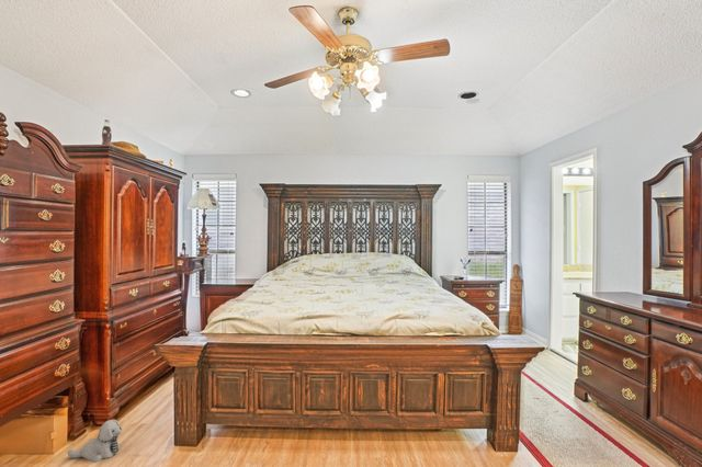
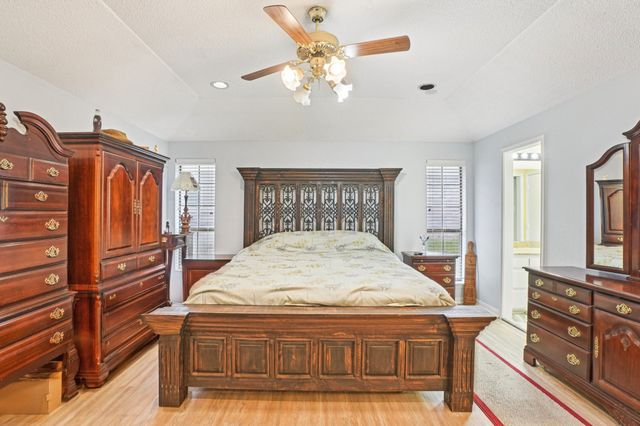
- plush toy [66,419,123,464]
